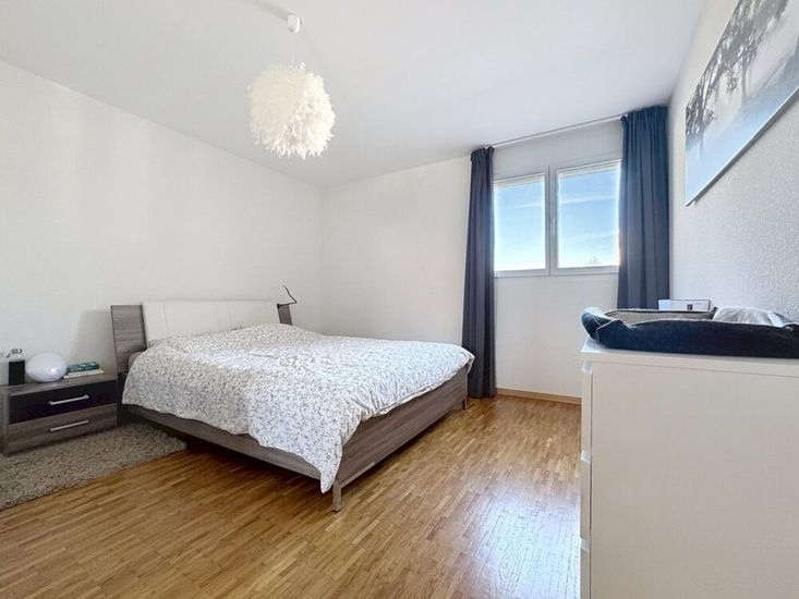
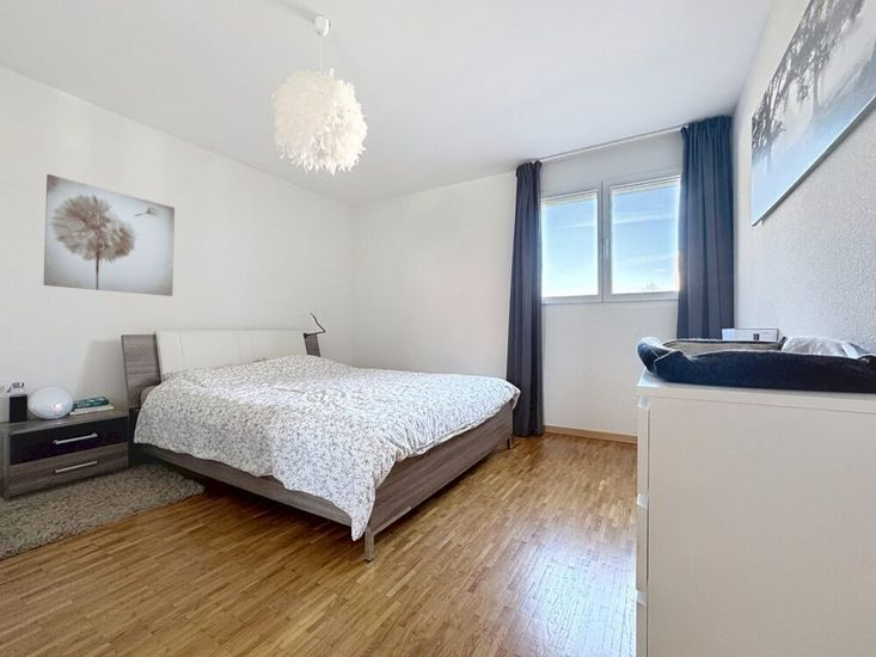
+ wall art [43,173,176,297]
